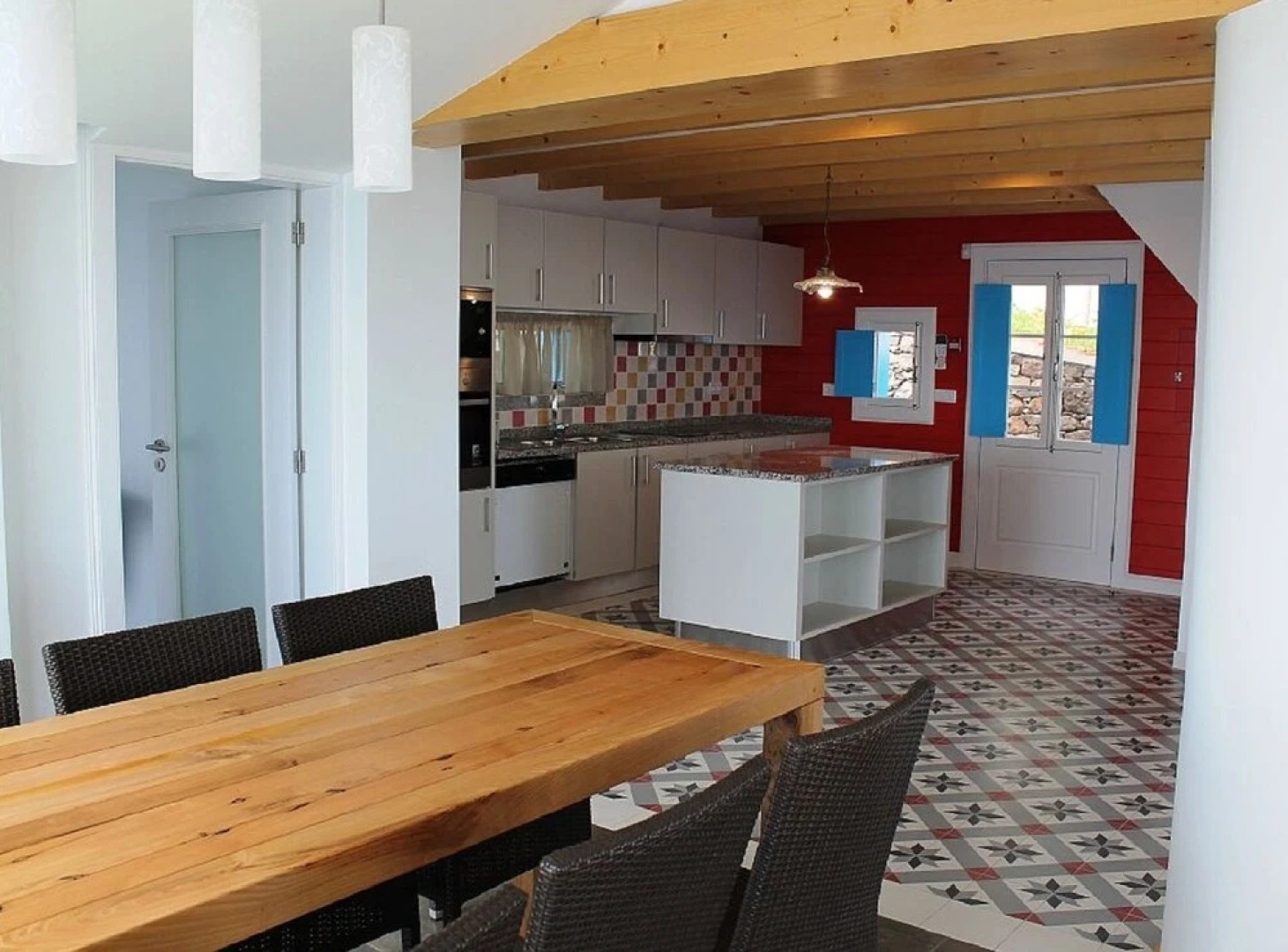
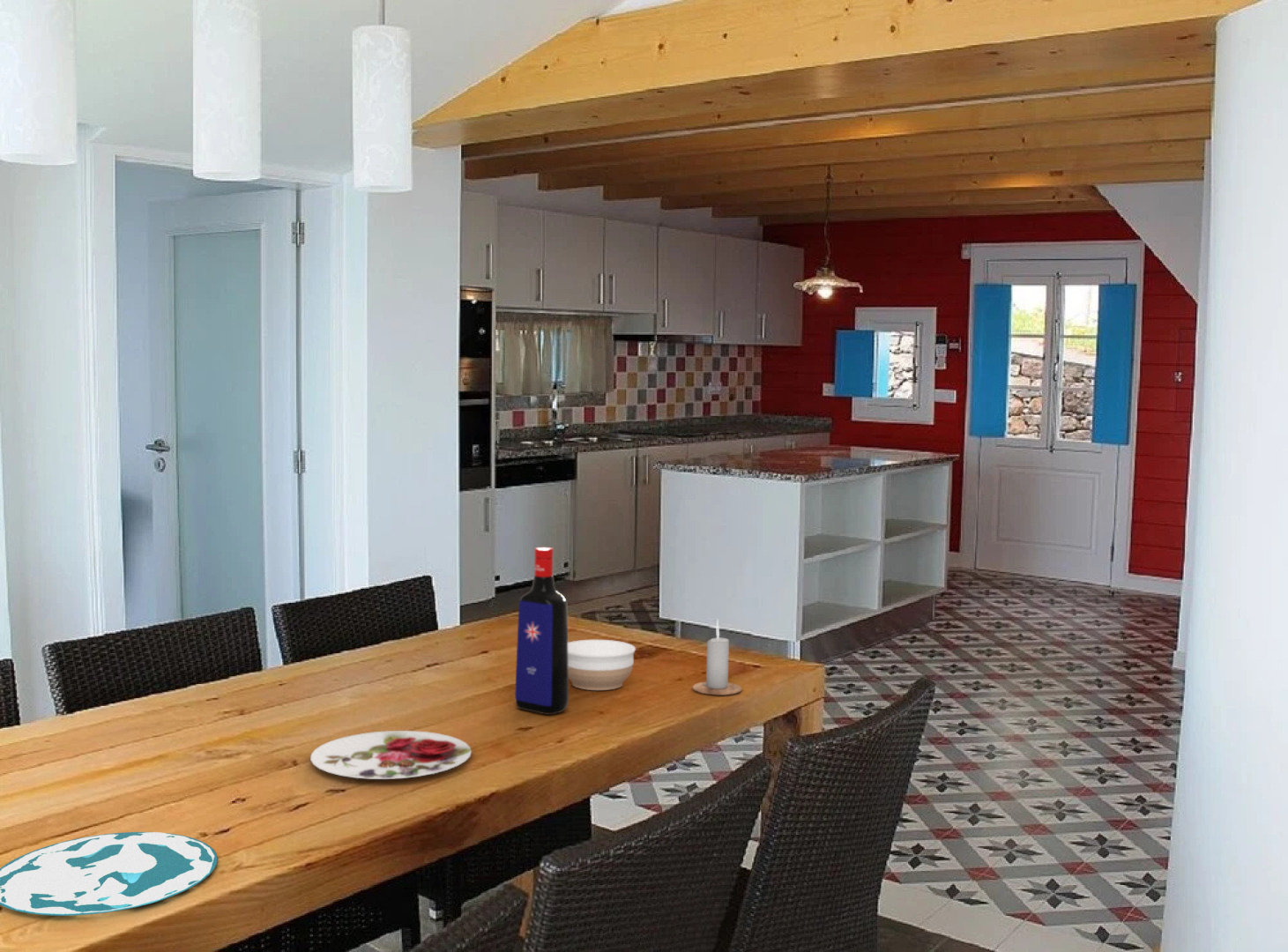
+ bowl [568,639,637,691]
+ candle [691,619,743,695]
+ plate [0,831,219,917]
+ plate [309,730,473,780]
+ liquor bottle [514,546,570,715]
